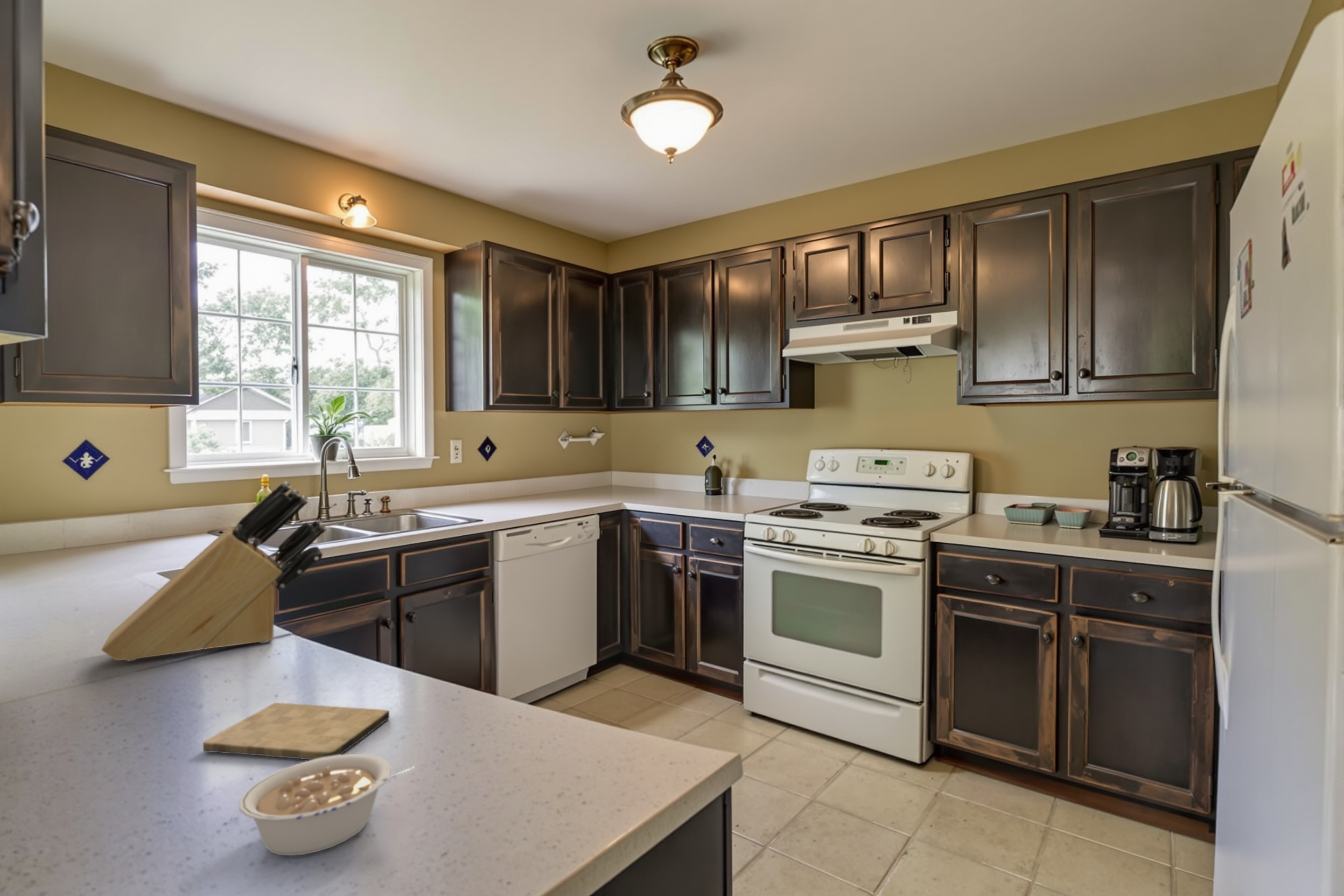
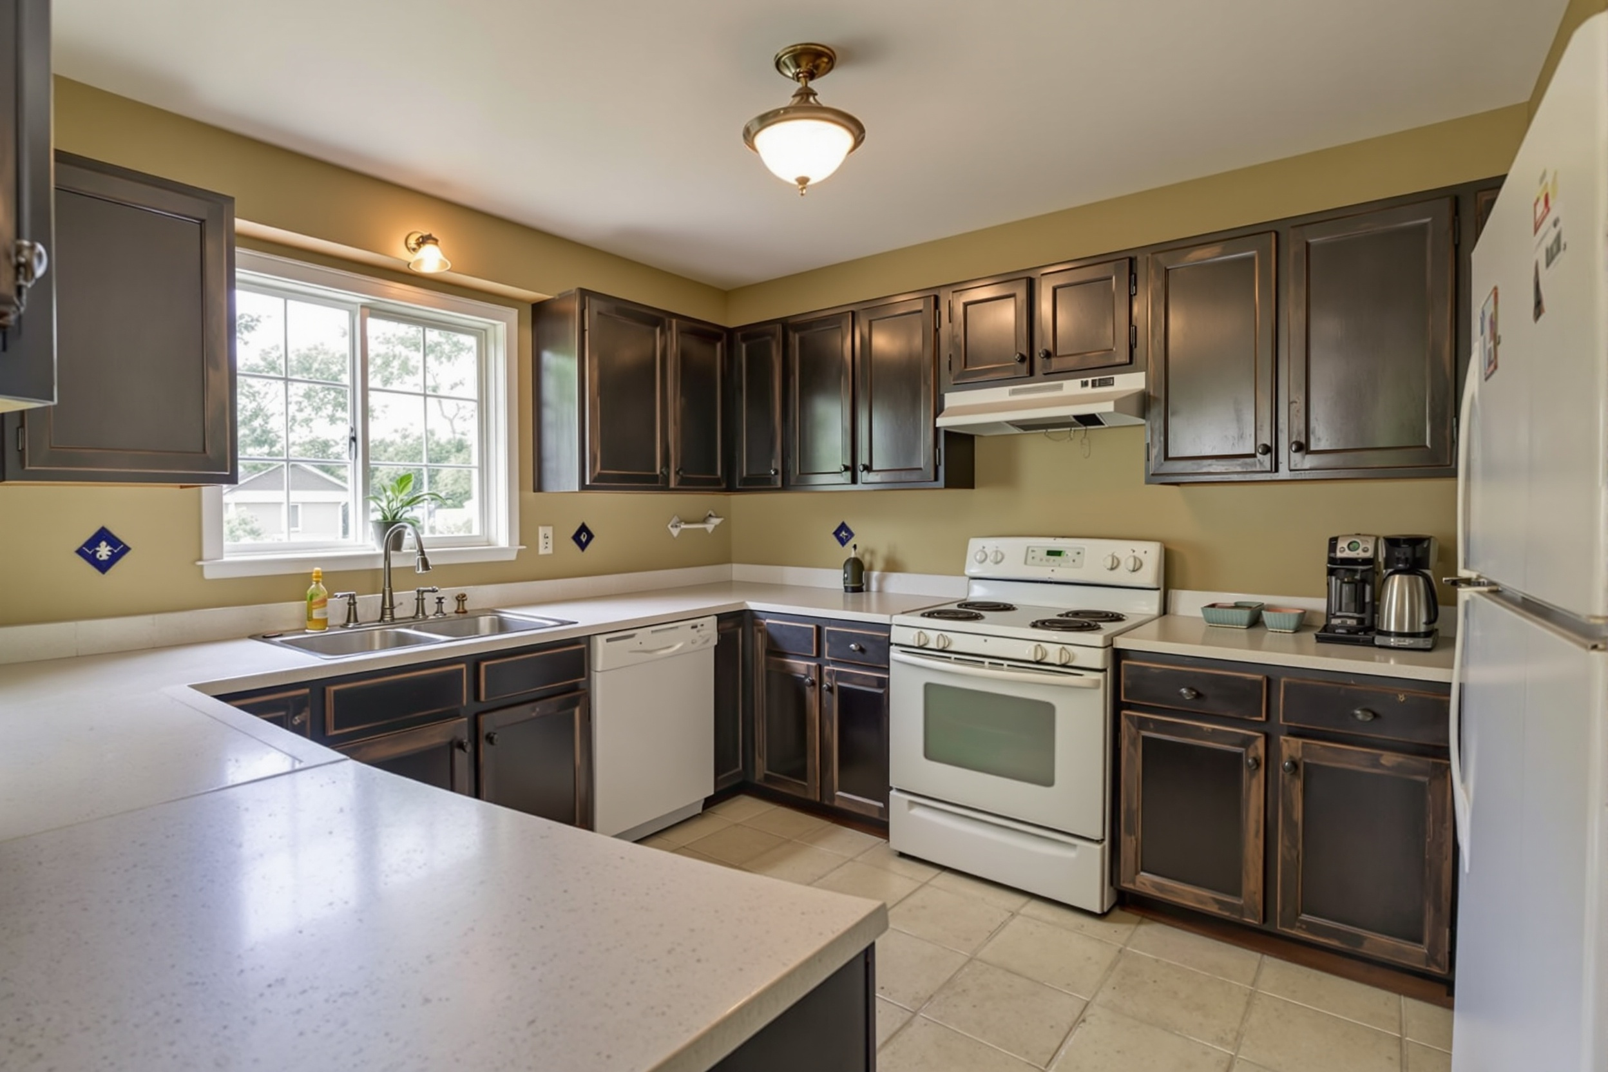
- legume [239,753,416,856]
- knife block [101,481,327,661]
- cutting board [202,702,390,760]
